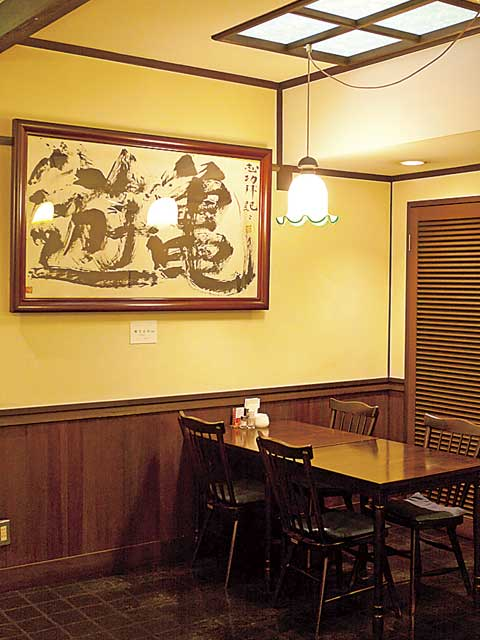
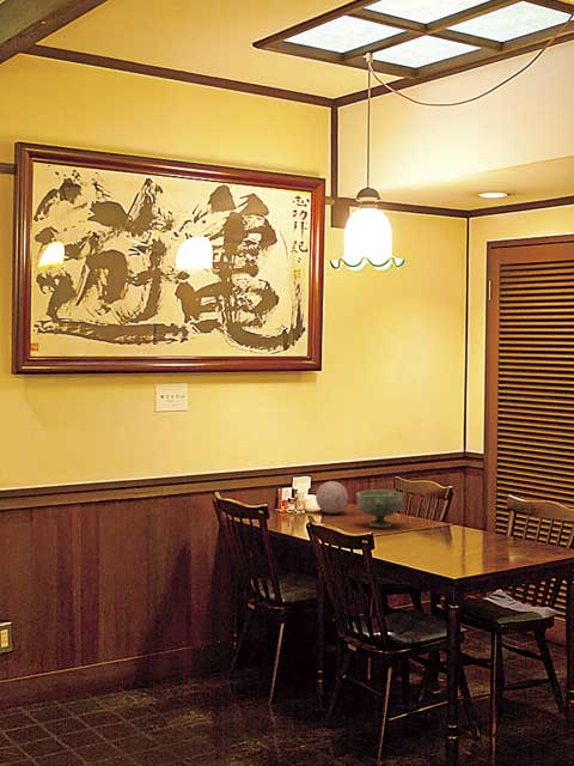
+ bowl [355,488,404,529]
+ decorative orb [315,480,349,515]
